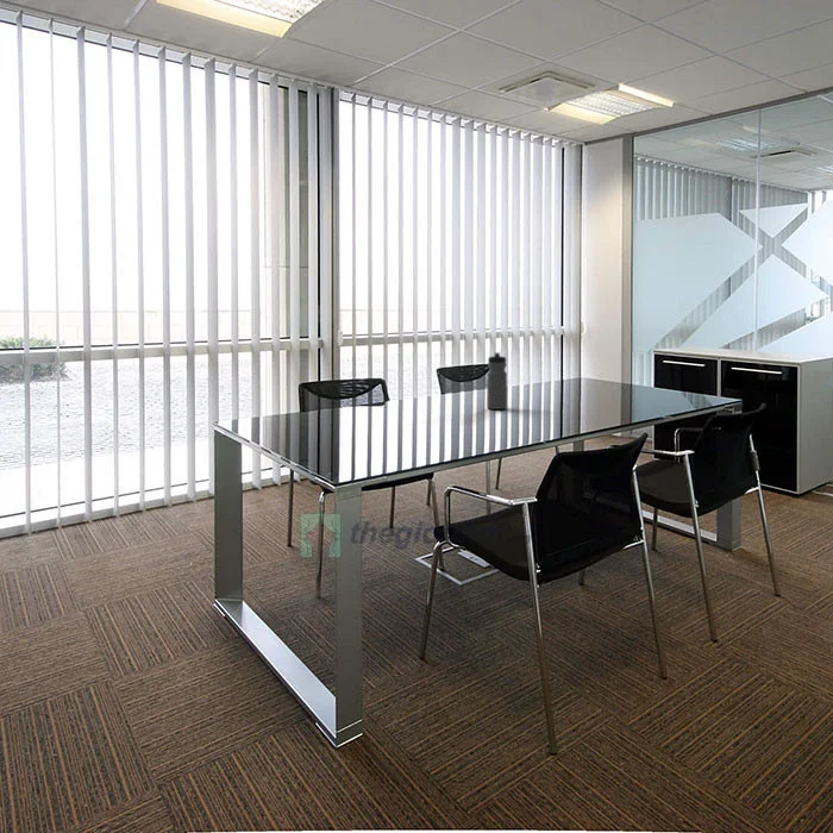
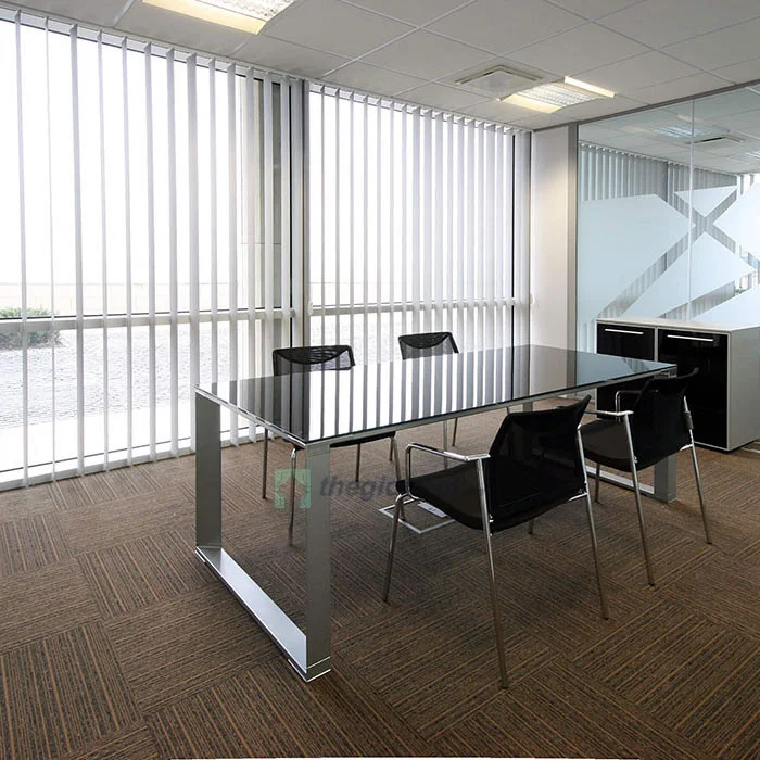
- water bottle [486,351,508,411]
